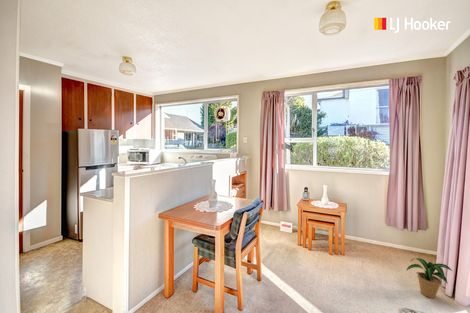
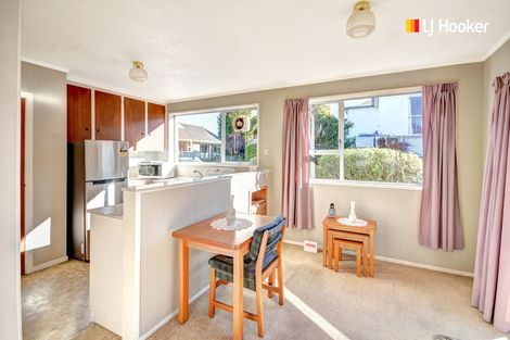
- potted plant [406,257,453,299]
